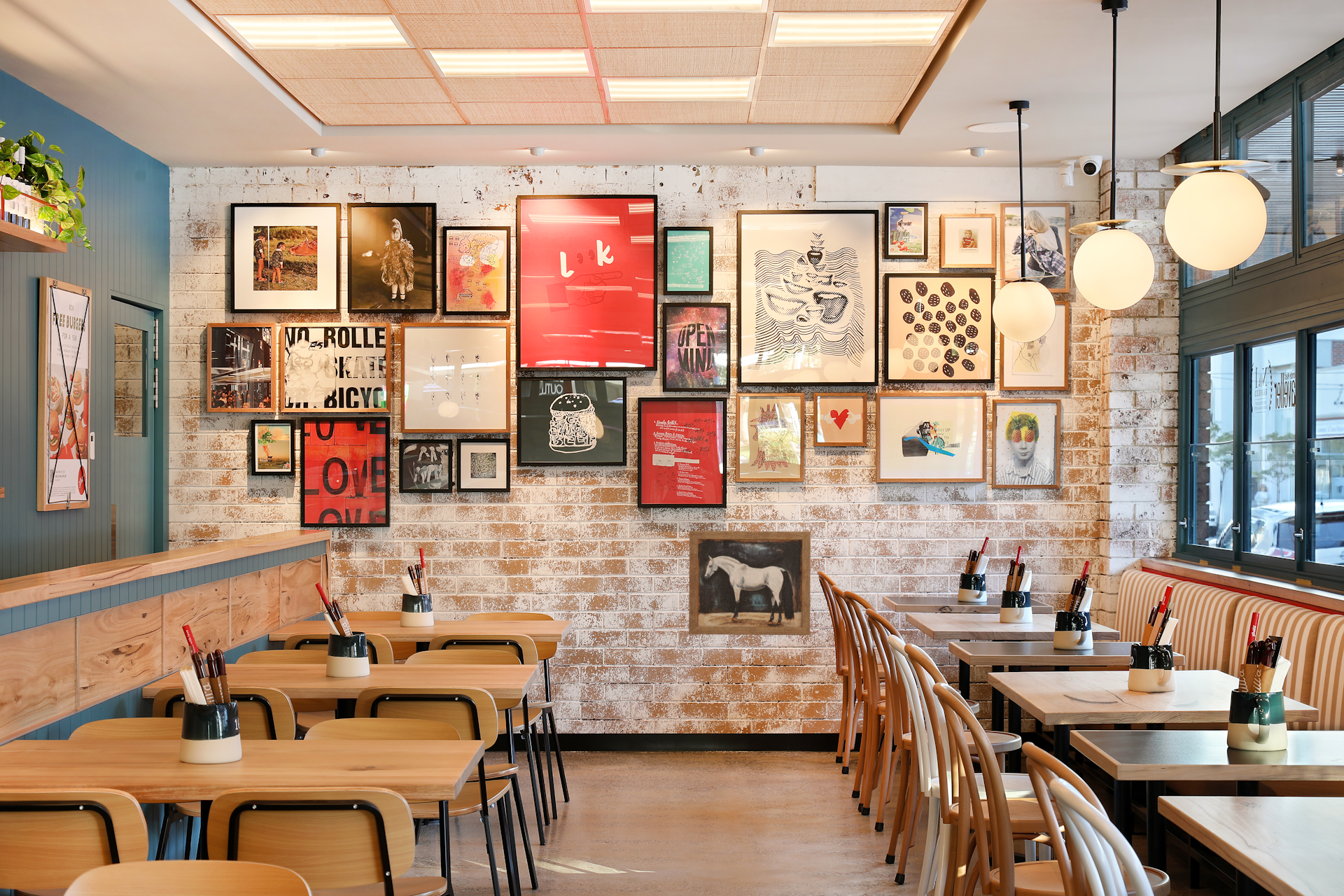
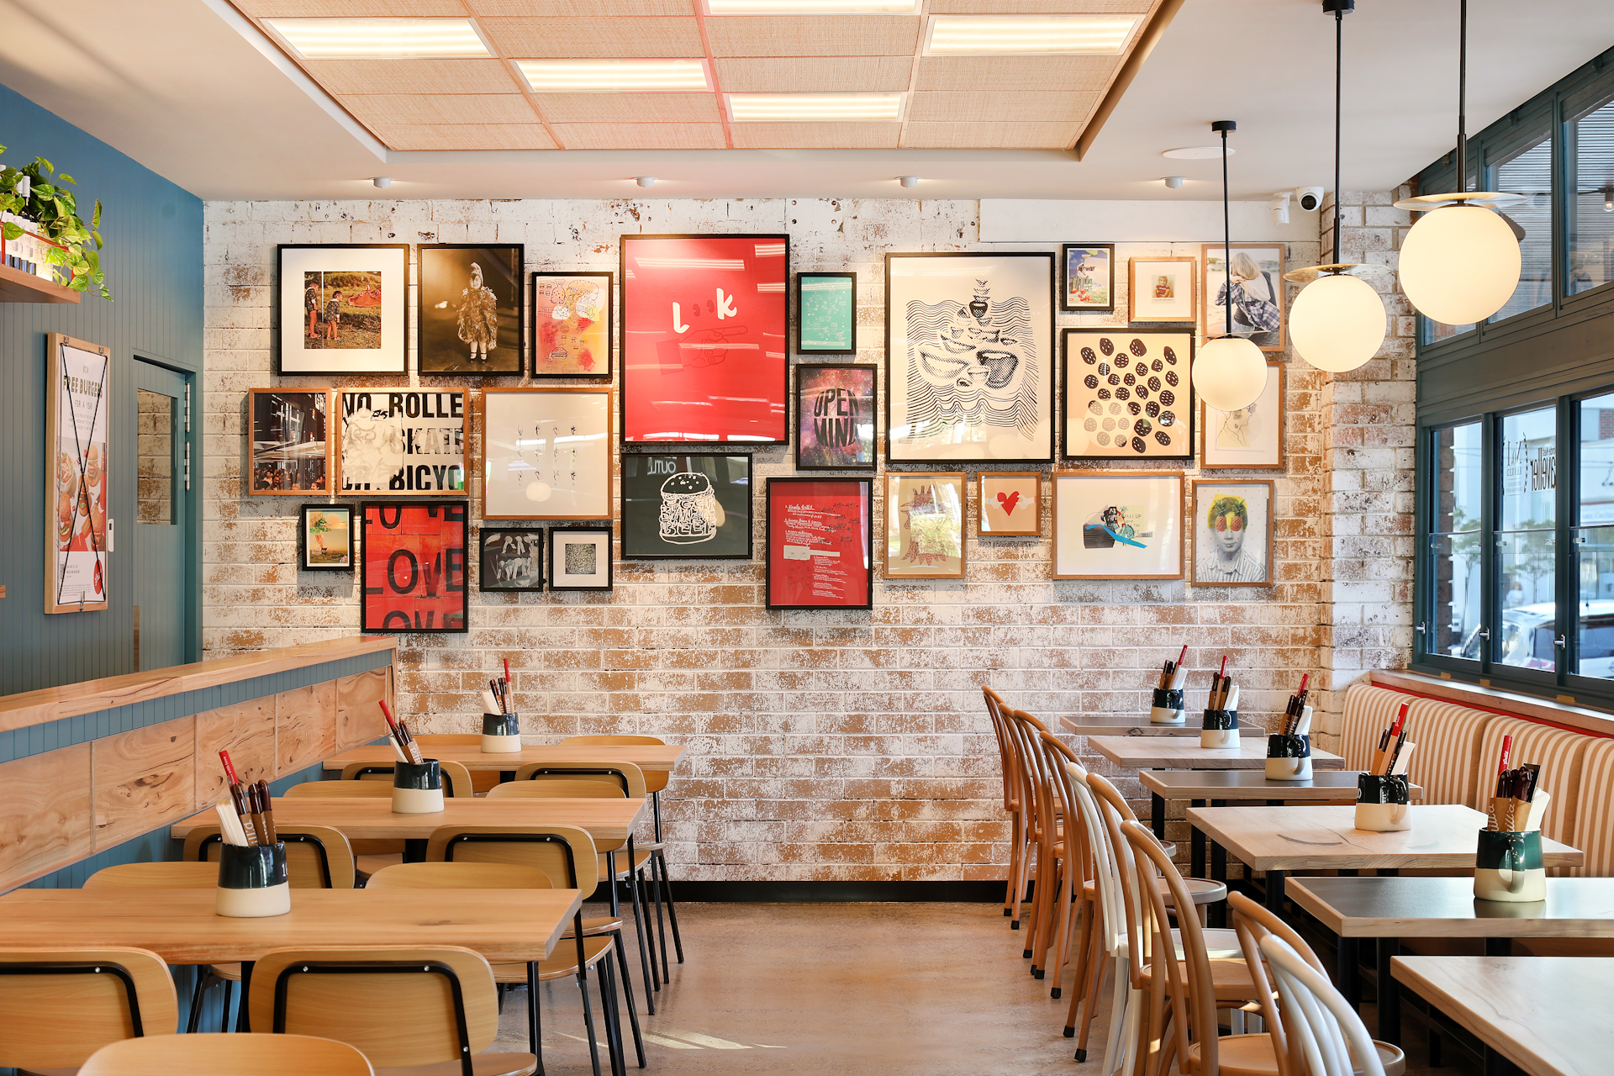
- wall art [688,530,811,636]
